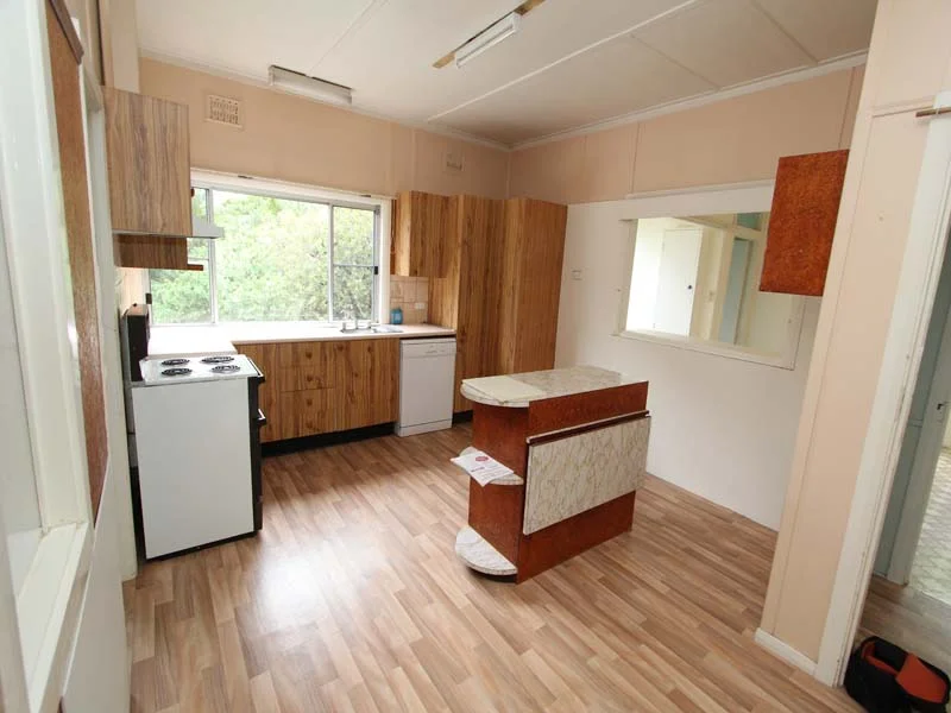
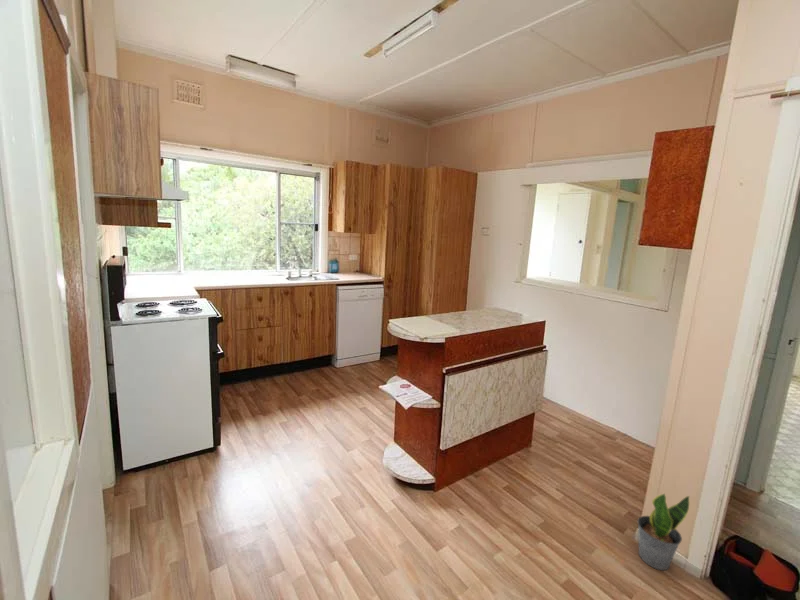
+ potted plant [636,492,691,571]
